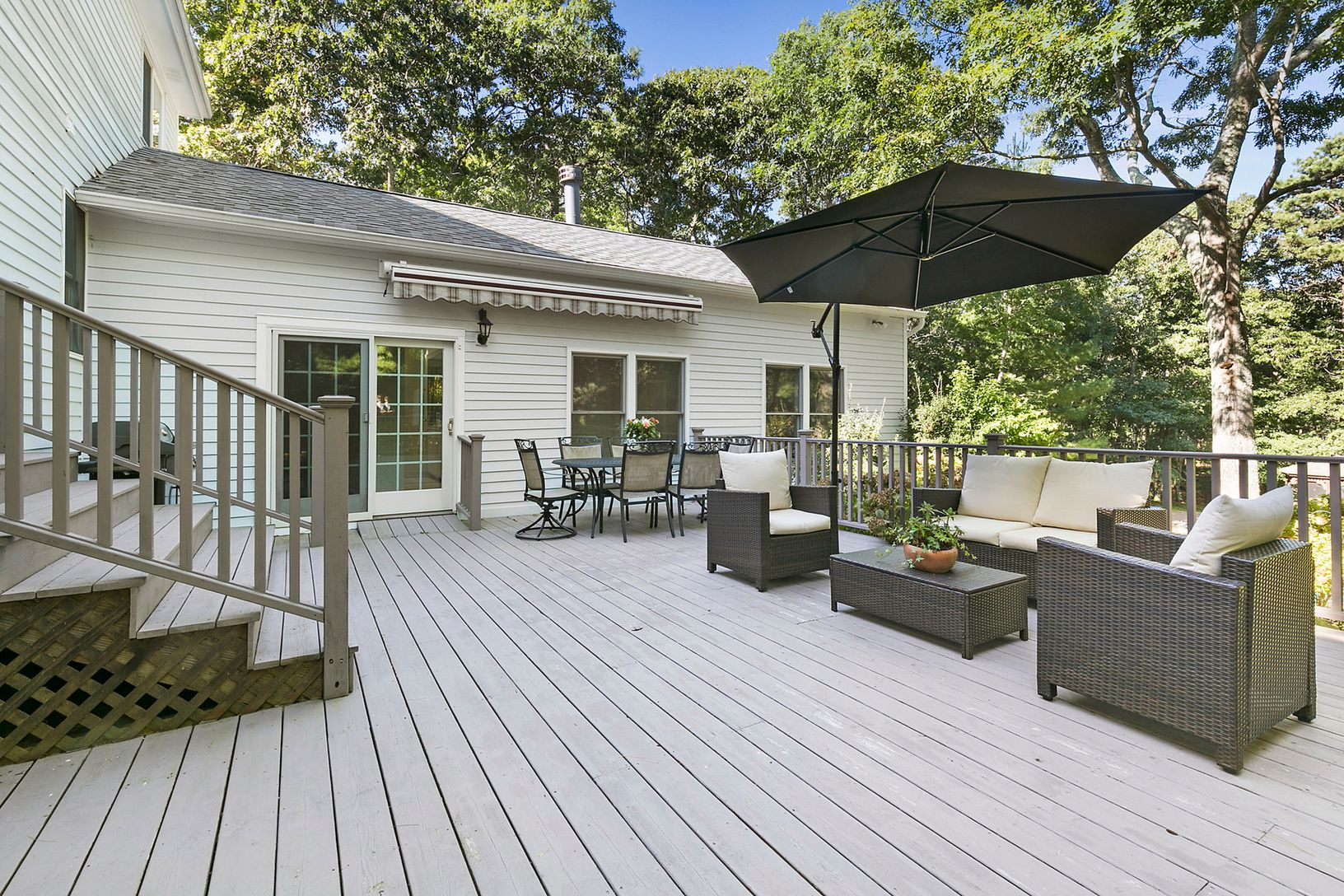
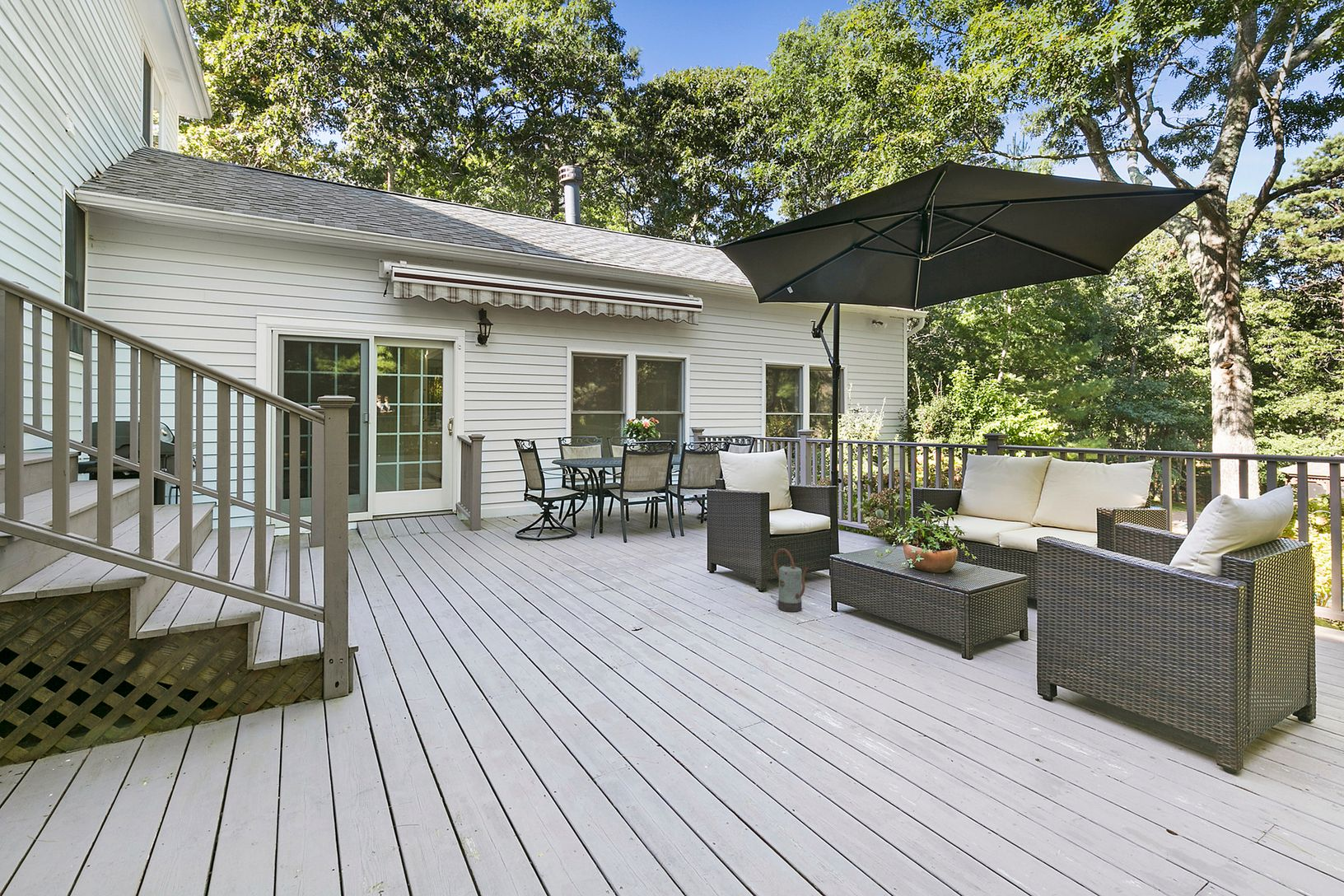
+ watering can [773,548,810,613]
